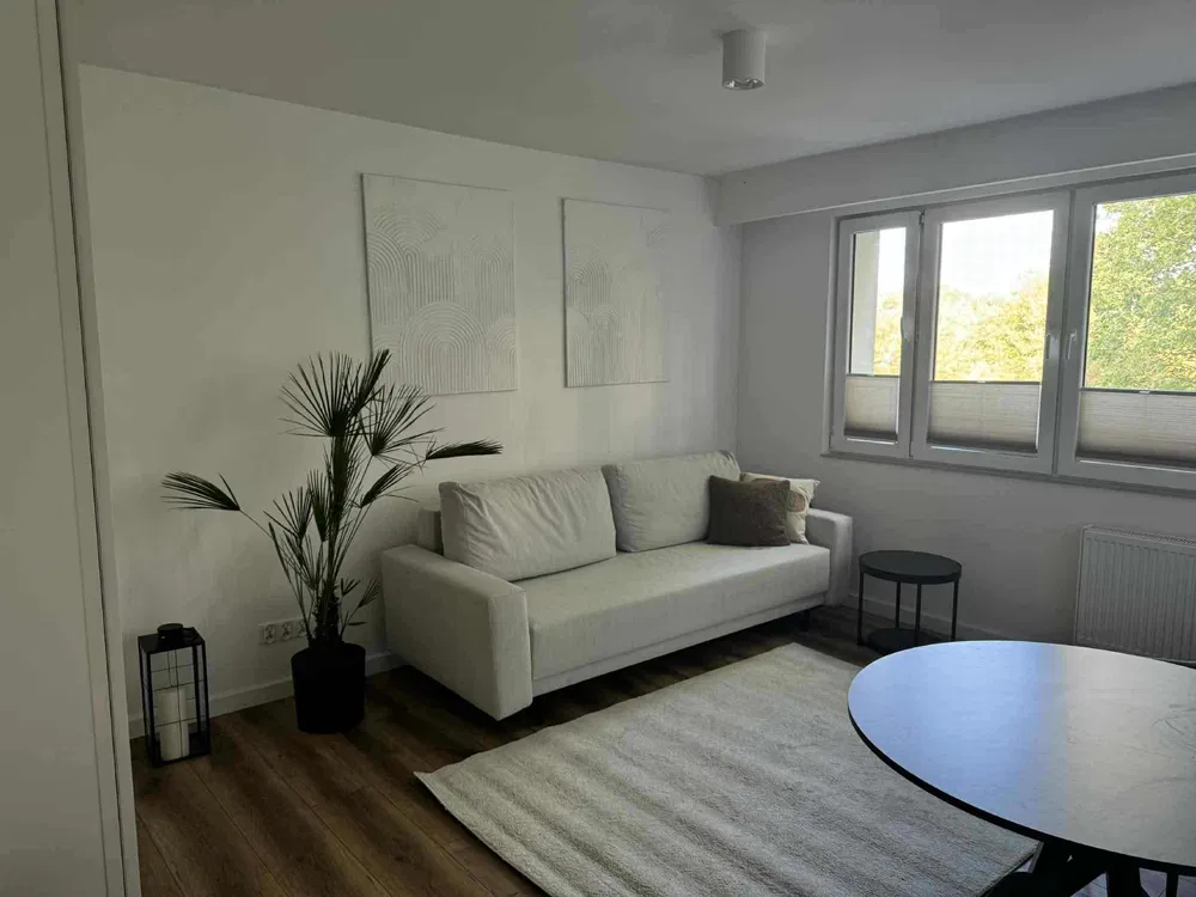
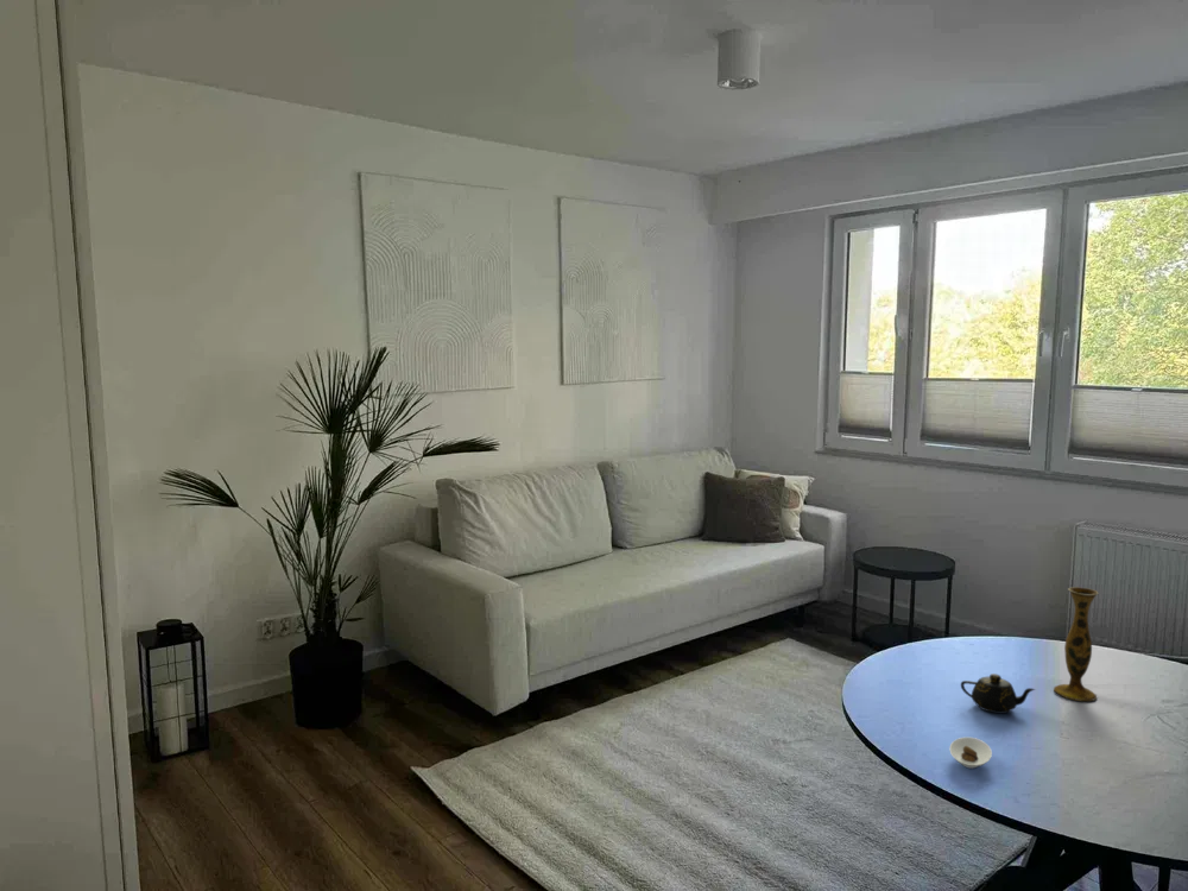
+ vase [1053,586,1099,702]
+ teapot [960,672,1037,714]
+ saucer [948,735,993,770]
